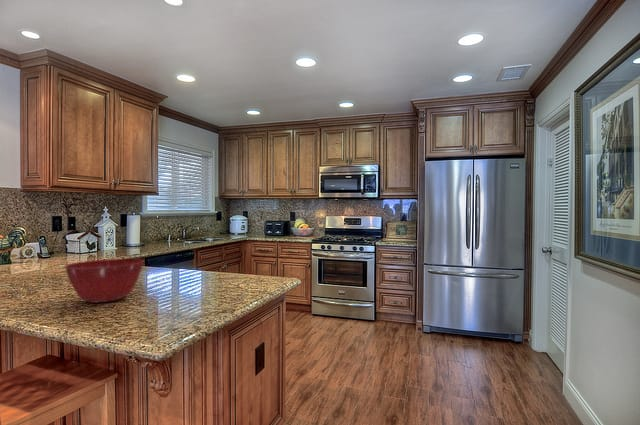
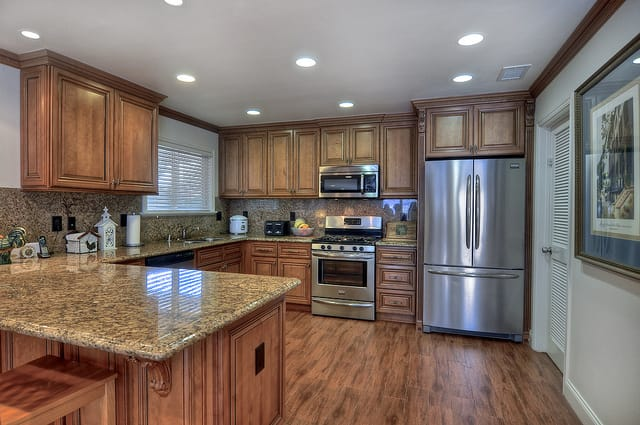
- mixing bowl [63,258,145,304]
